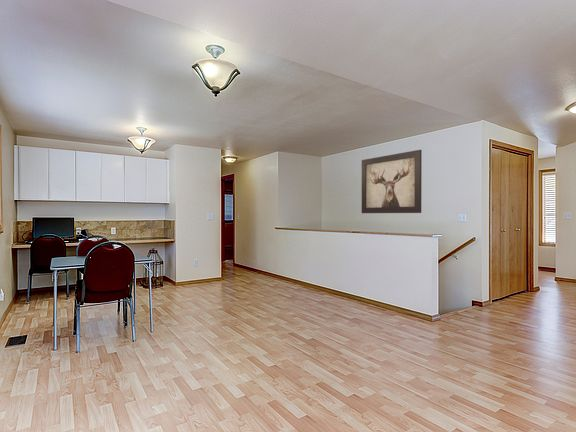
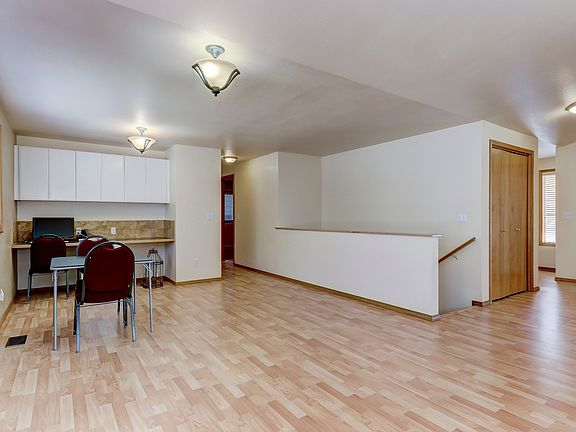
- wall art [361,149,423,214]
